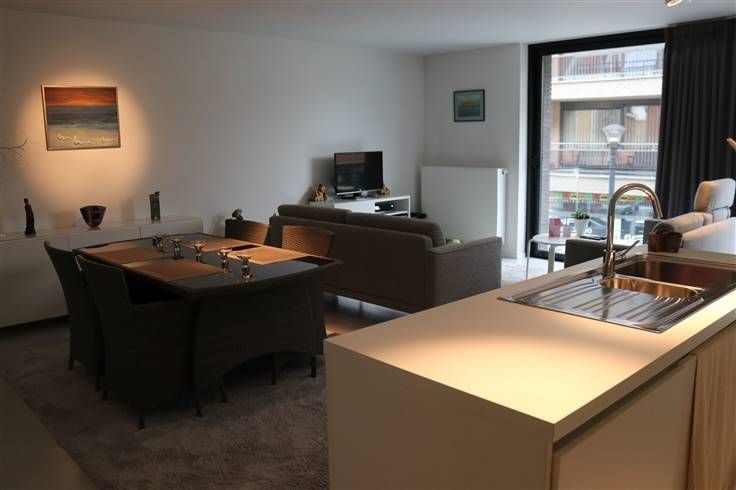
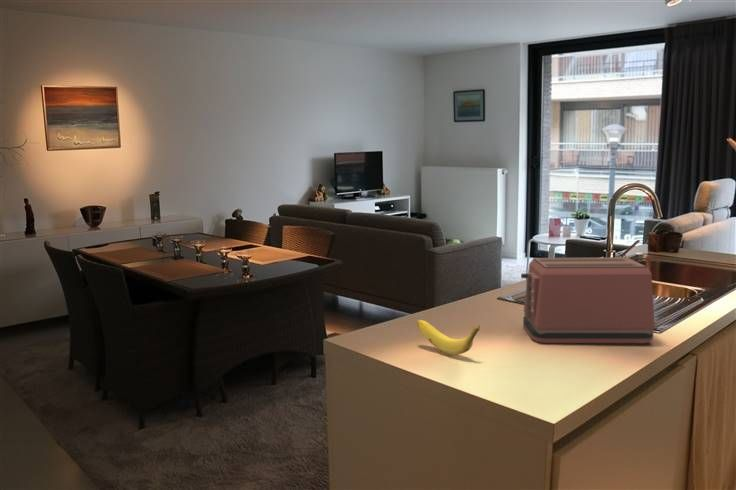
+ toaster [520,256,656,344]
+ banana [416,319,481,356]
